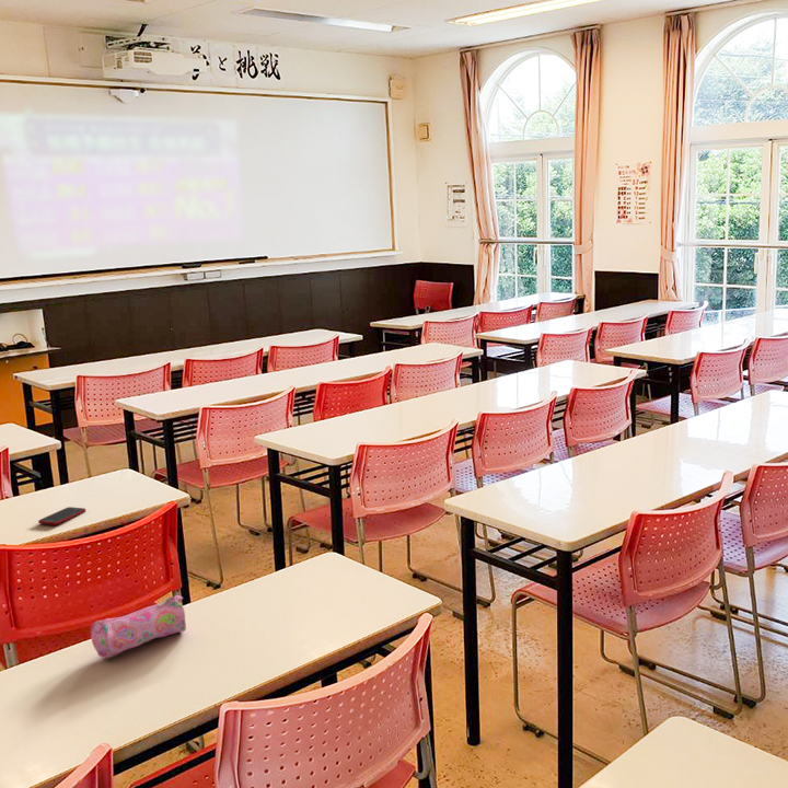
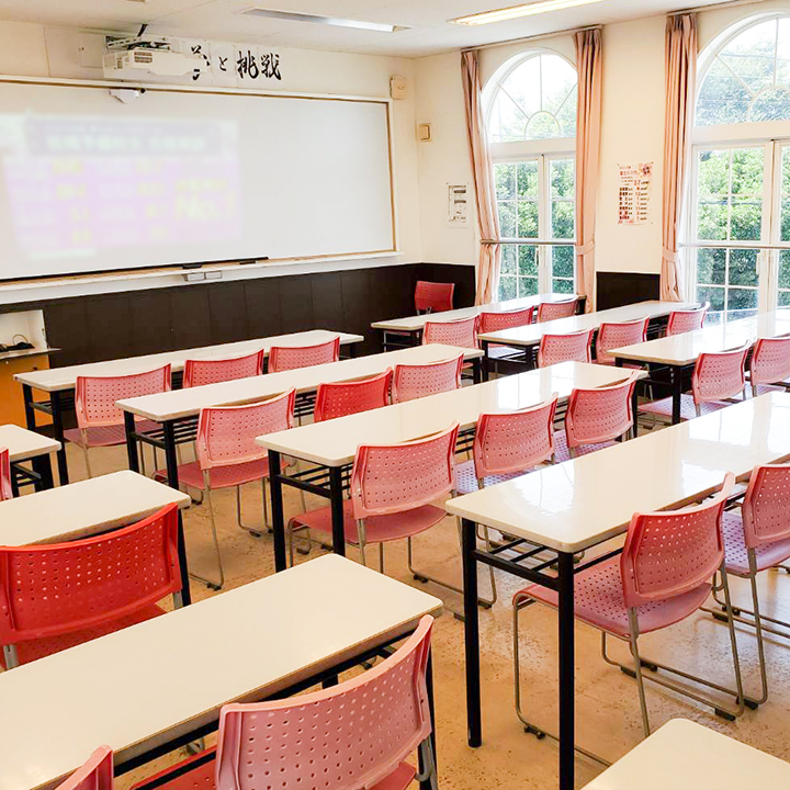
- cell phone [37,506,86,526]
- pencil case [90,594,187,659]
